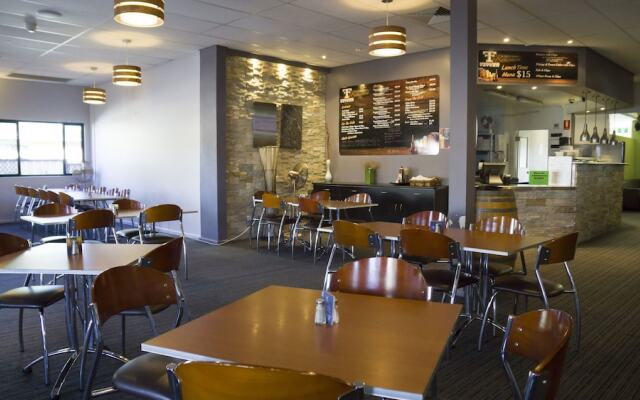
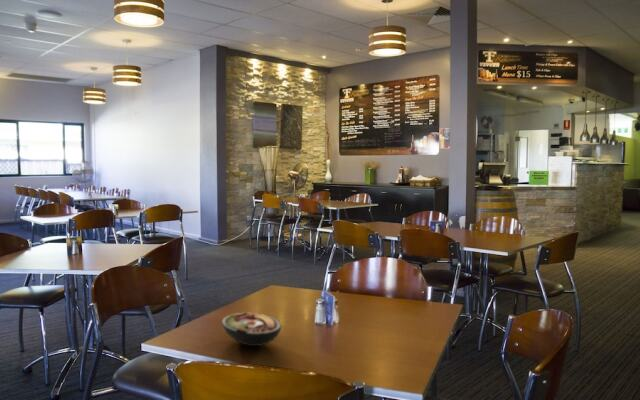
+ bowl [221,312,283,347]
